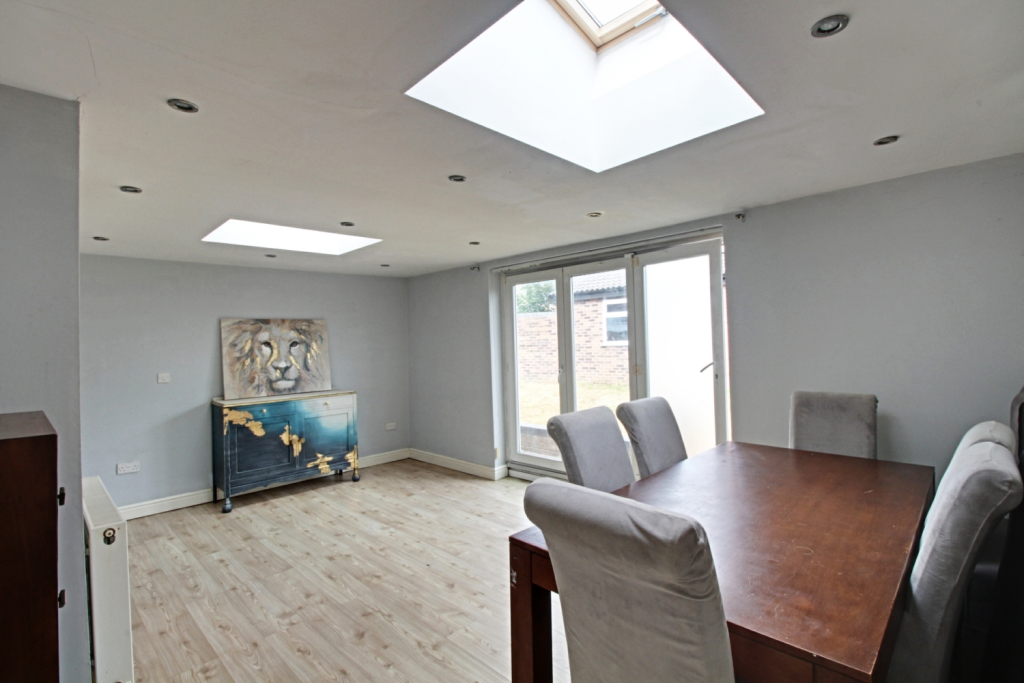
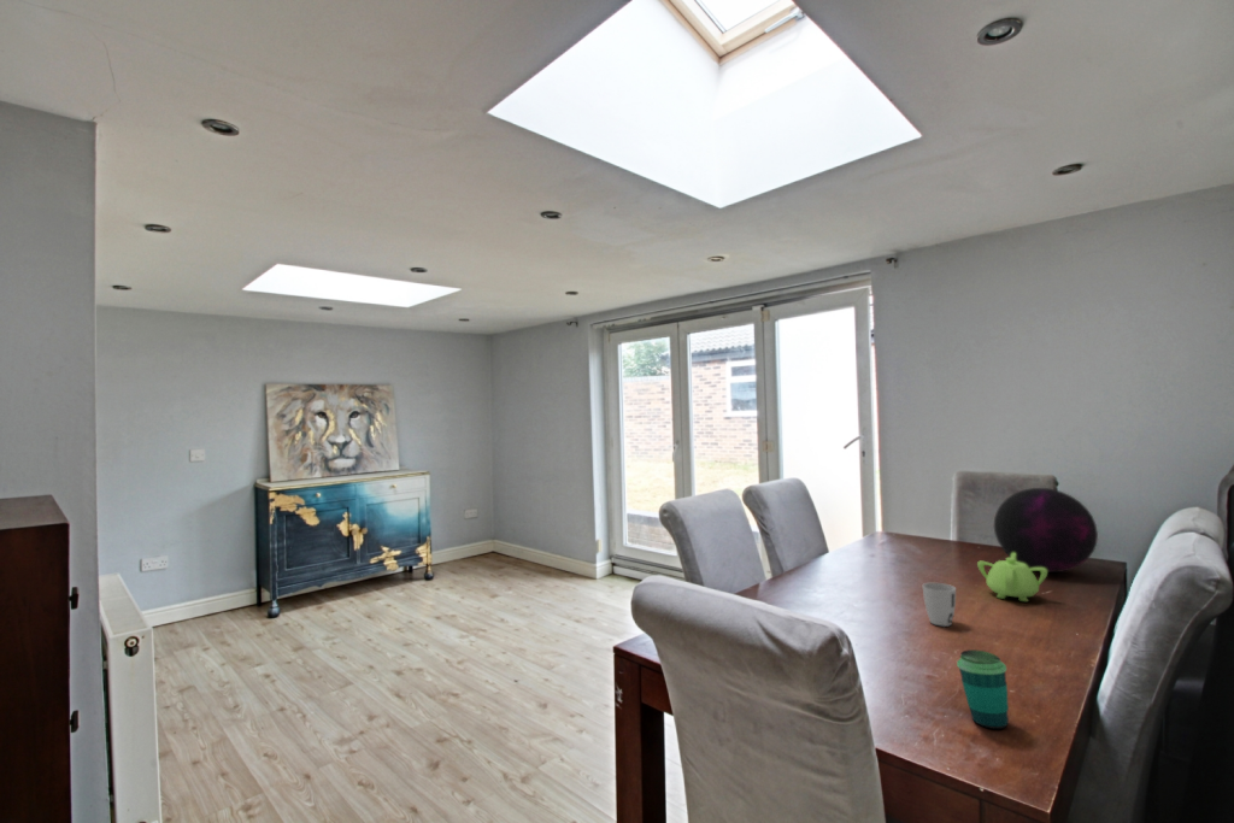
+ cup [922,582,957,628]
+ cup [956,648,1010,730]
+ decorative orb [993,487,1099,574]
+ teapot [976,553,1048,602]
